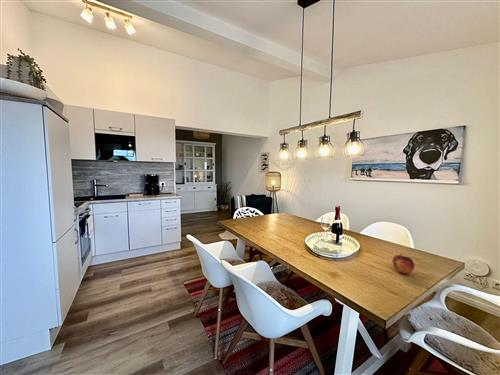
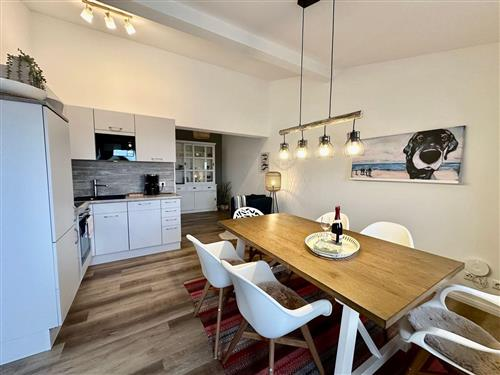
- fruit [392,254,415,275]
